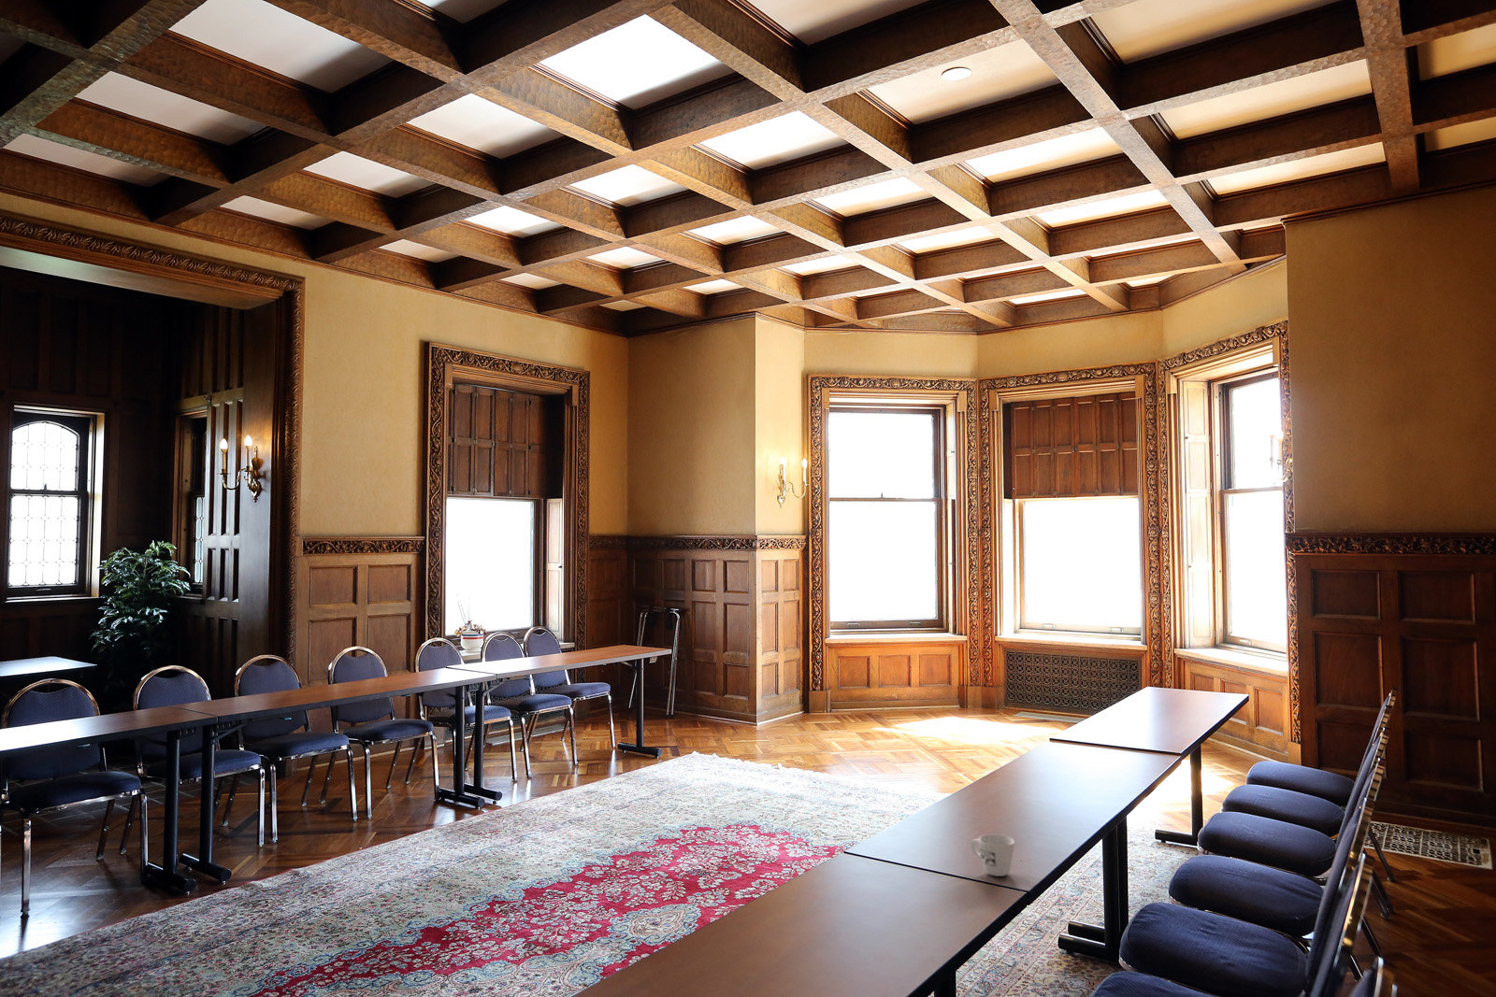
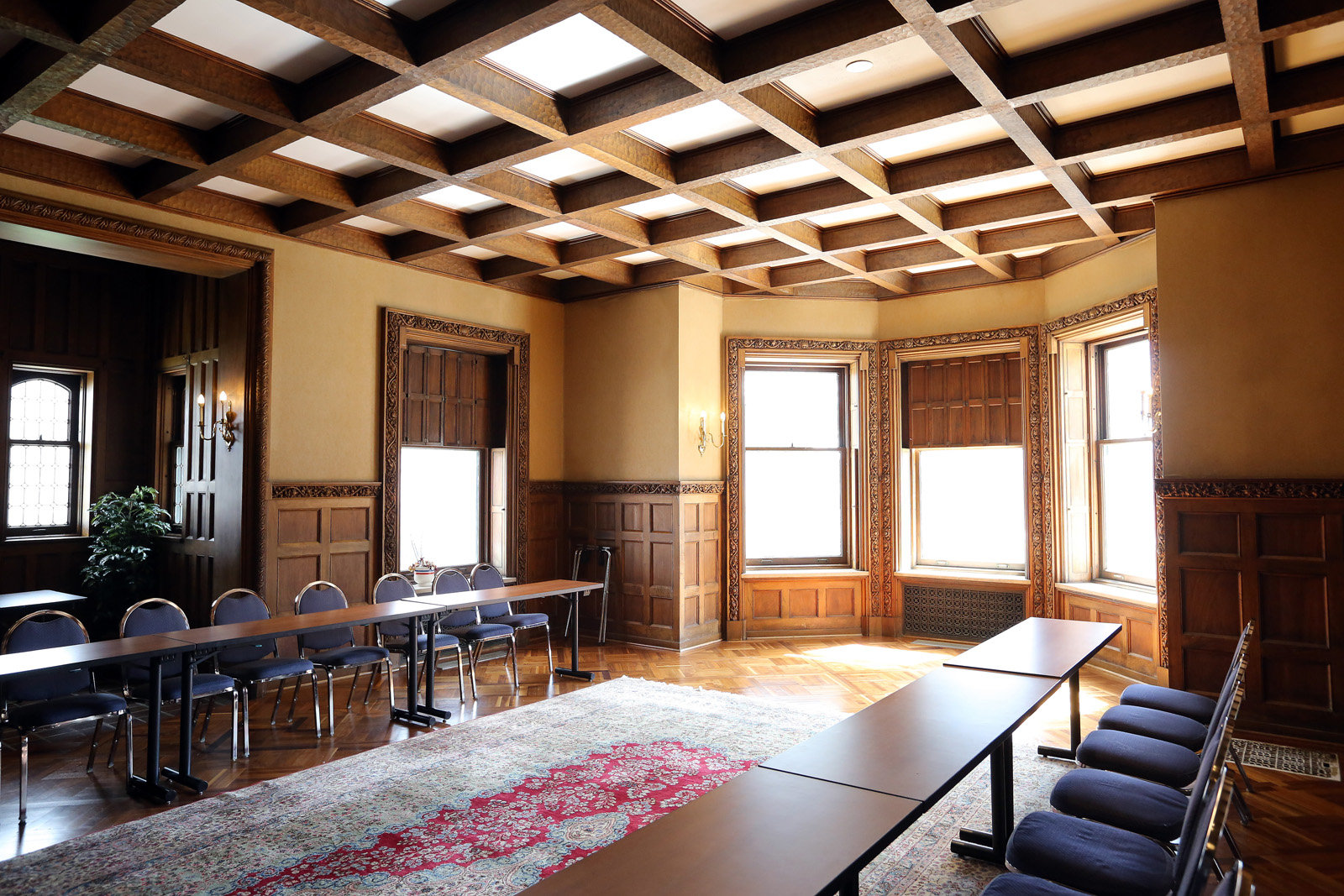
- mug [970,833,1015,878]
